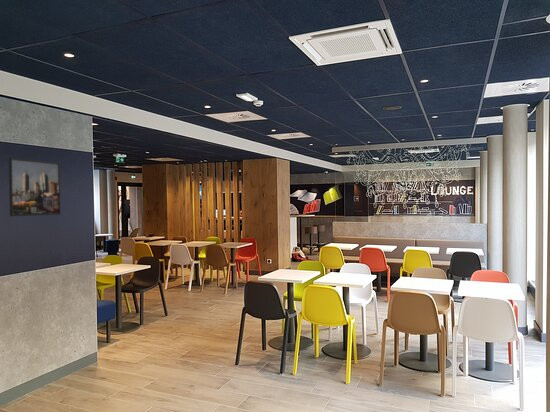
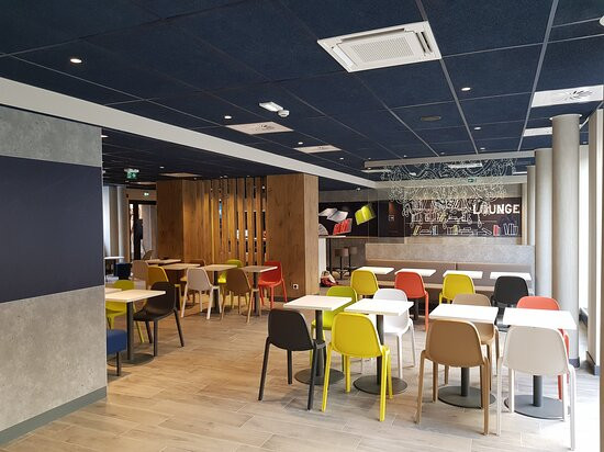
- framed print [8,157,62,217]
